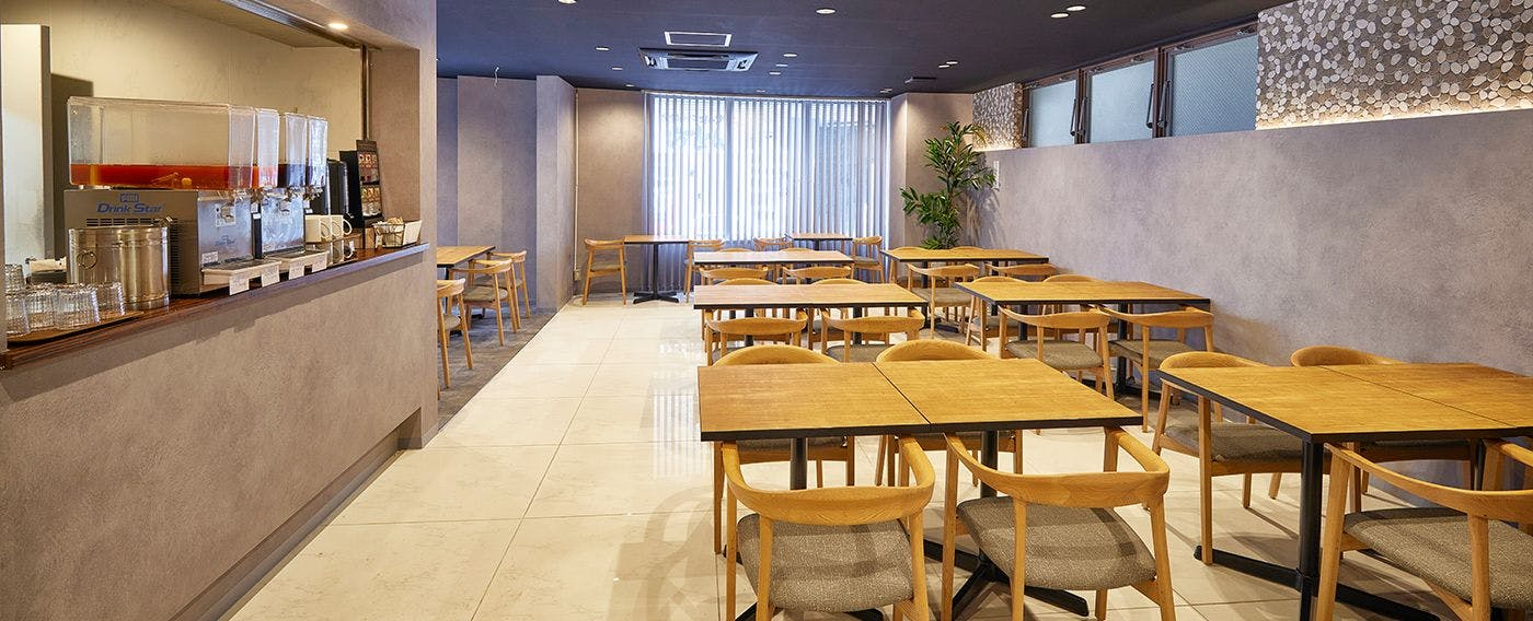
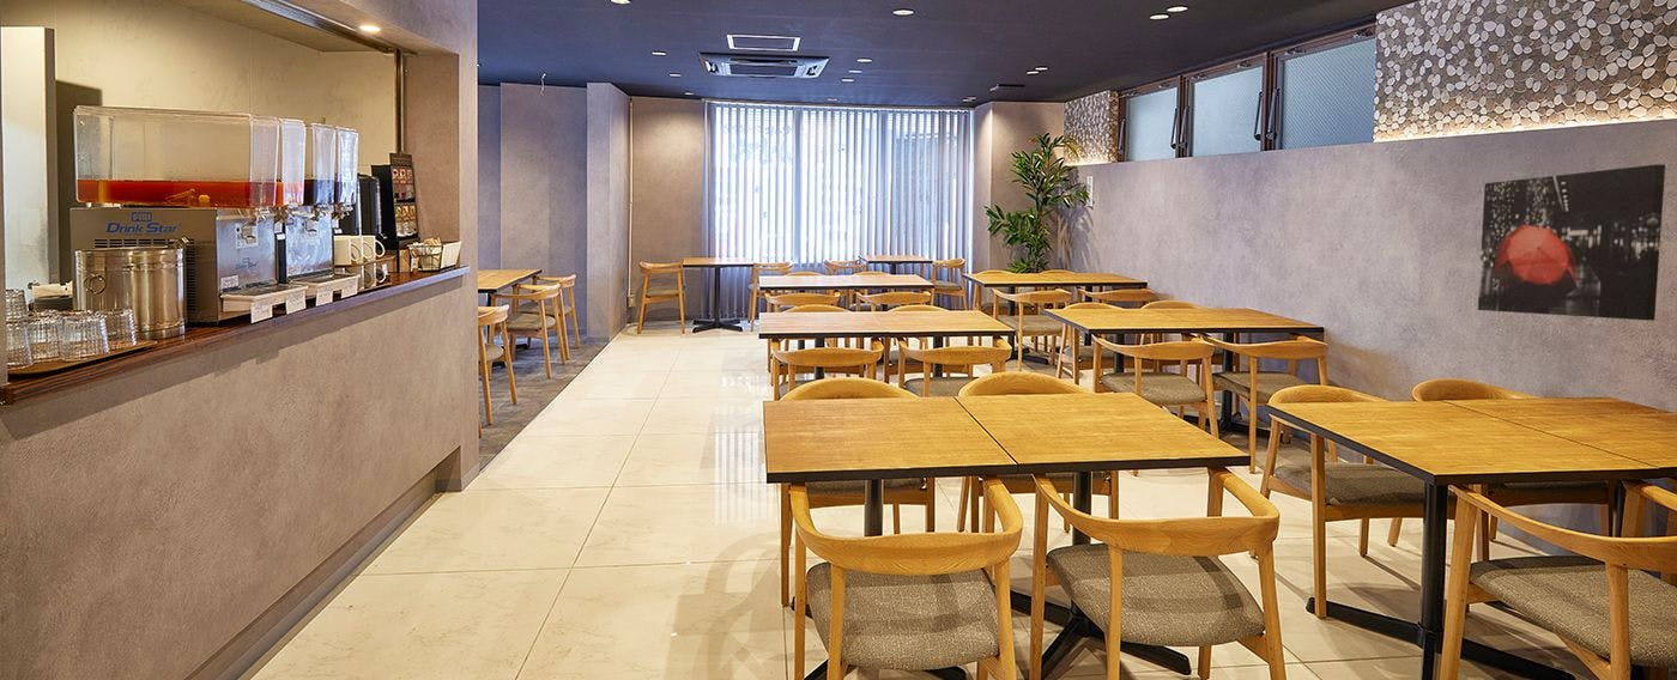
+ wall art [1477,163,1666,322]
